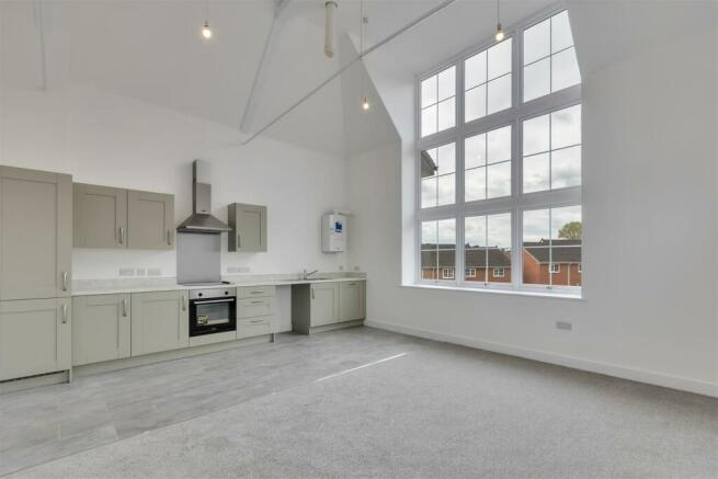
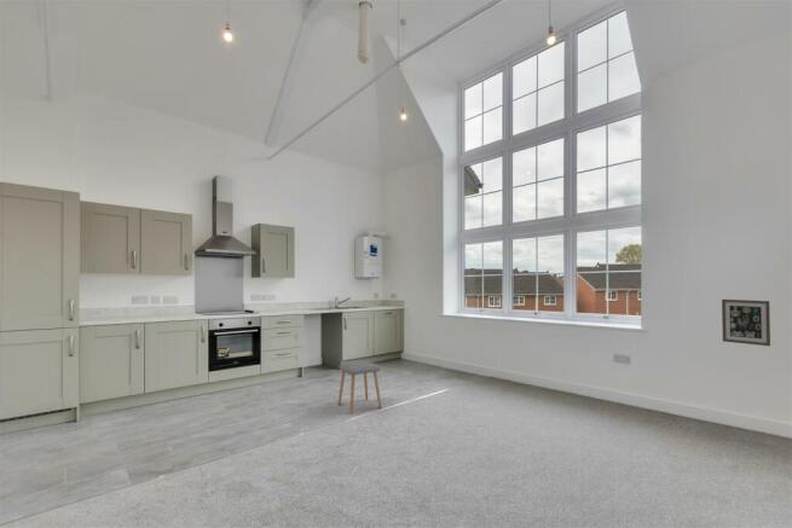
+ stool [337,360,382,414]
+ wall art [721,298,771,347]
